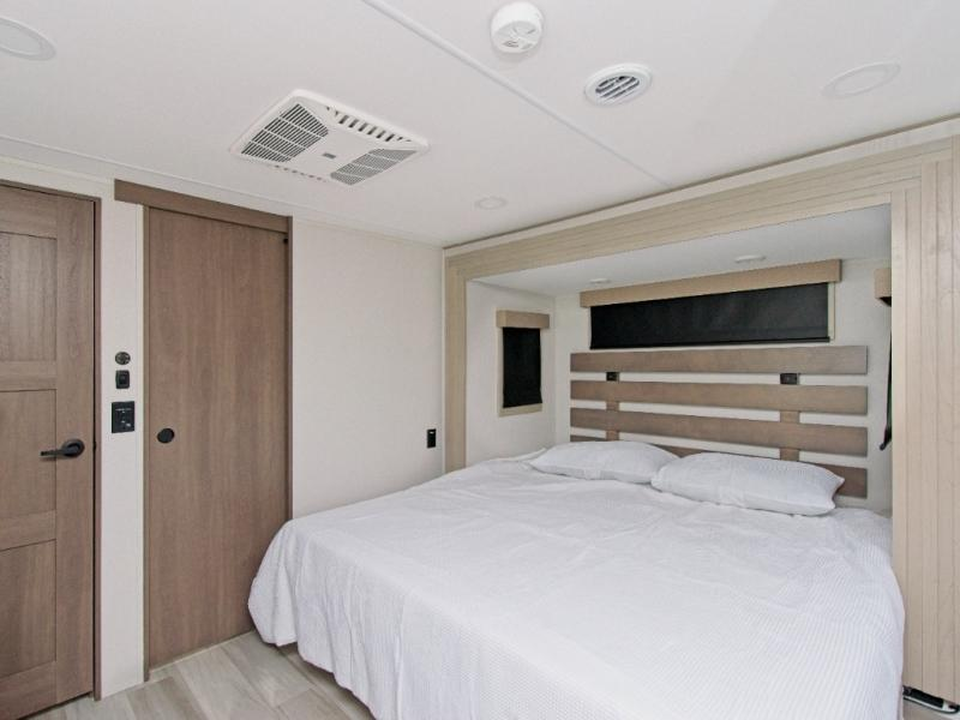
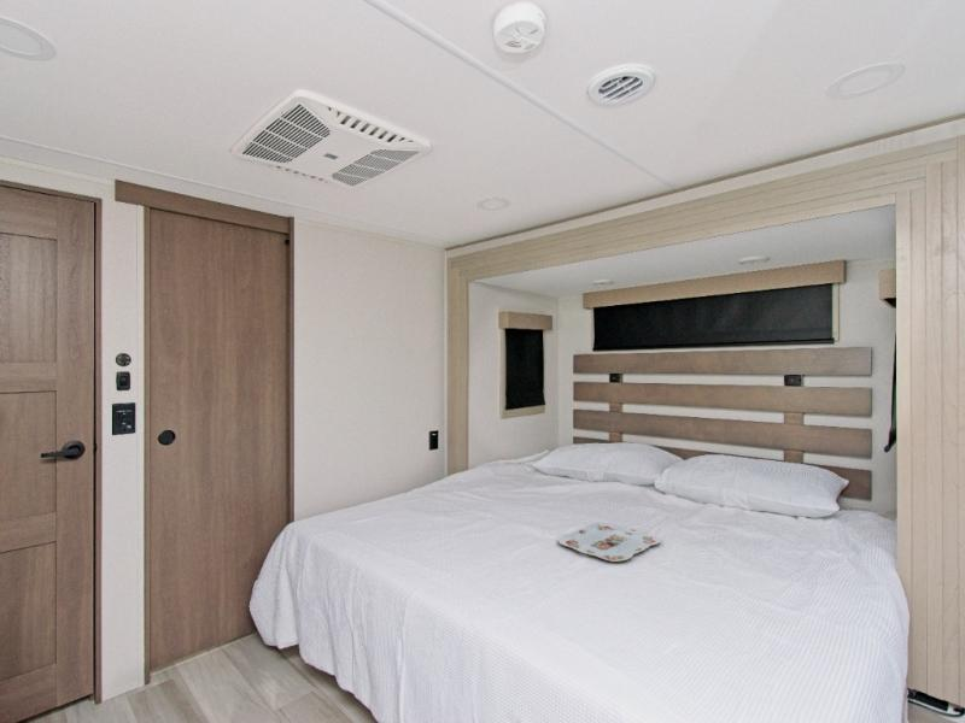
+ serving tray [557,522,662,563]
